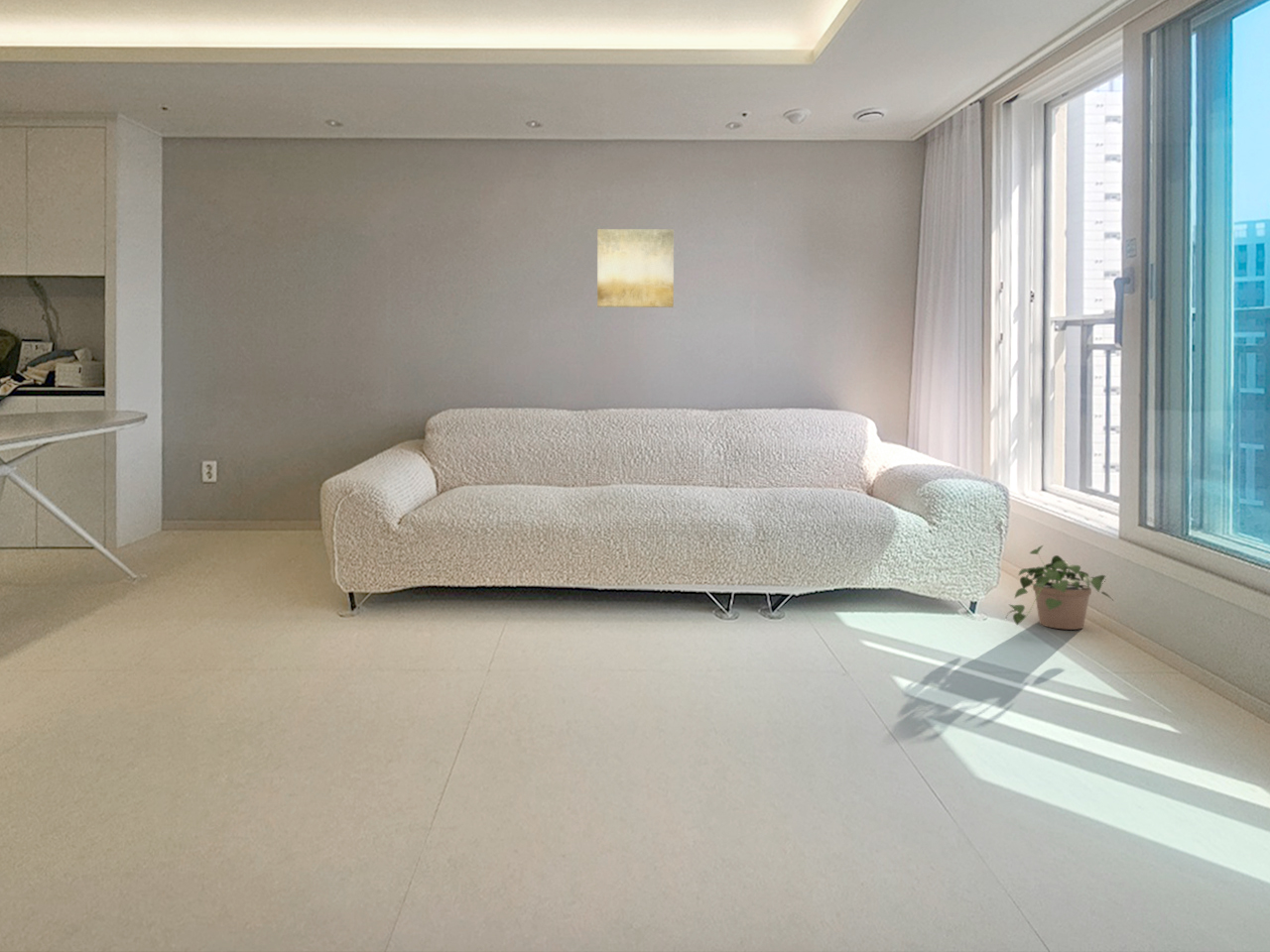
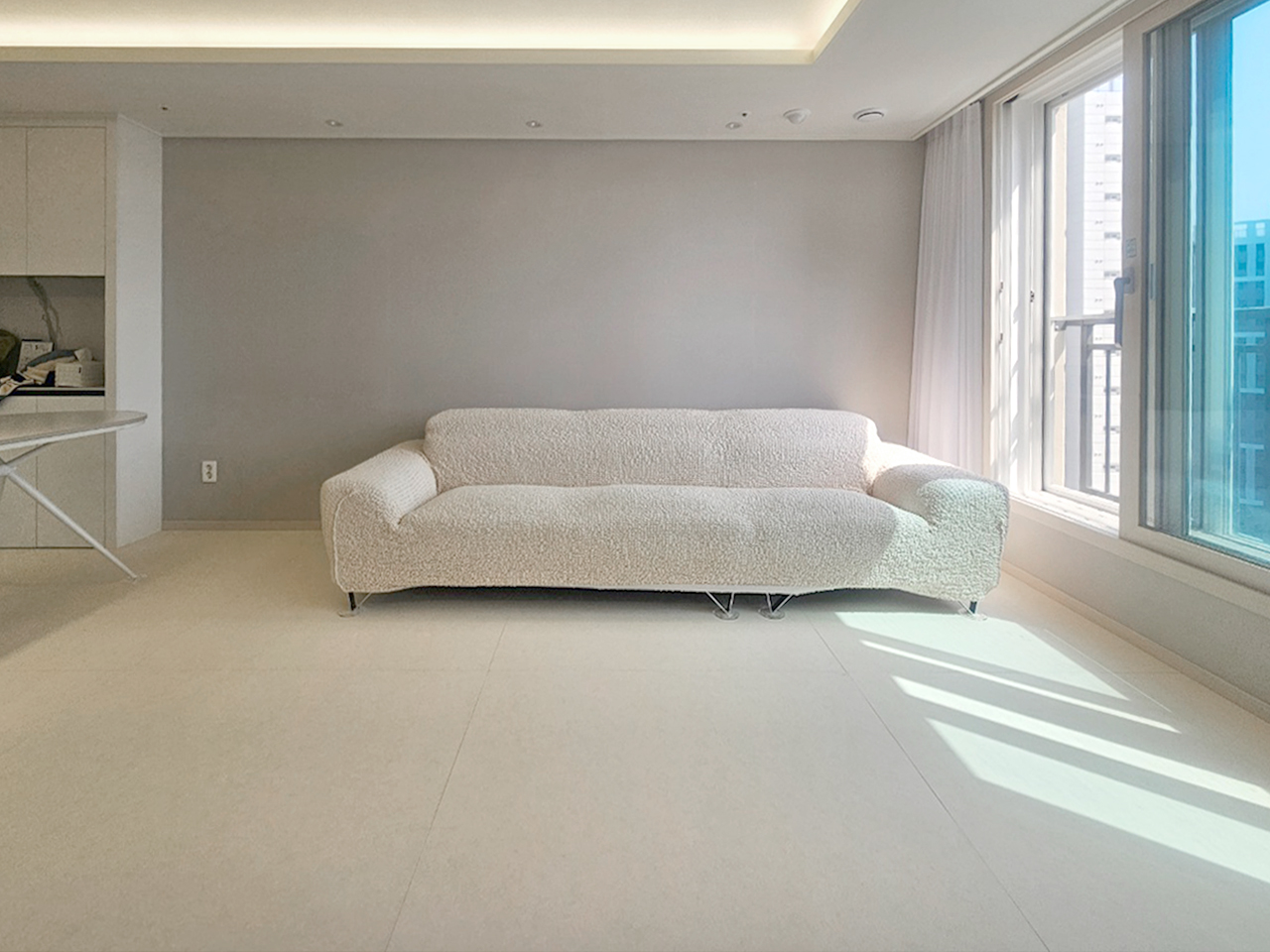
- potted plant [1005,544,1113,631]
- wall art [596,228,675,308]
